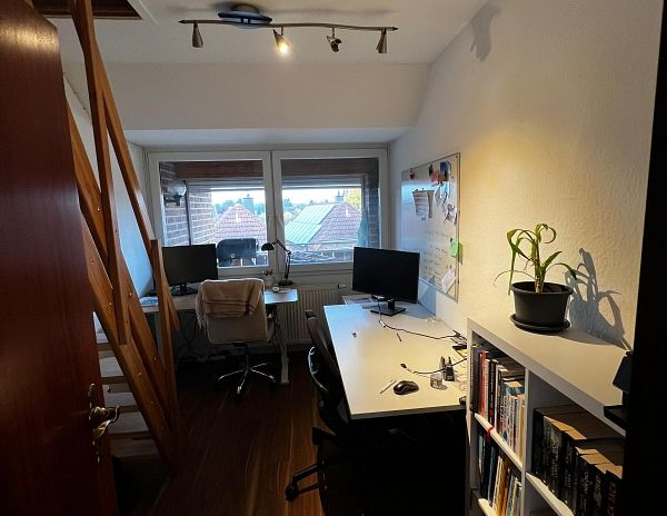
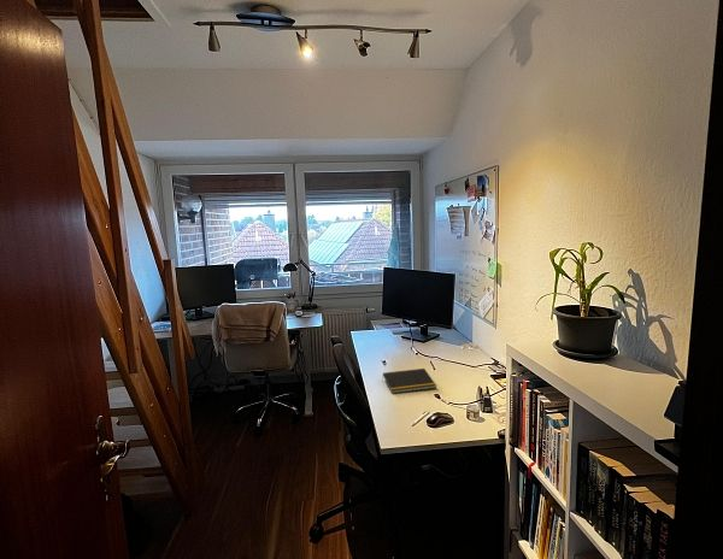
+ notepad [381,367,437,394]
